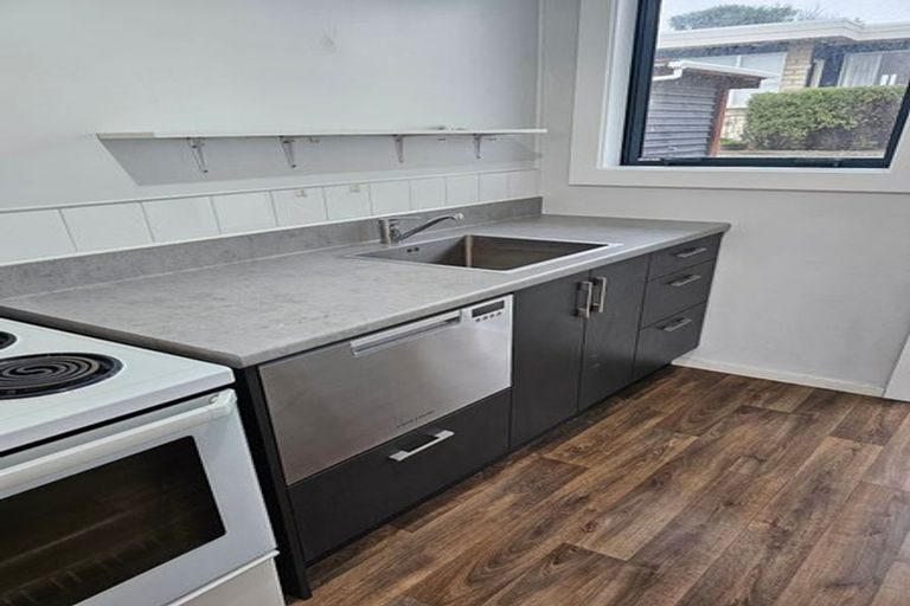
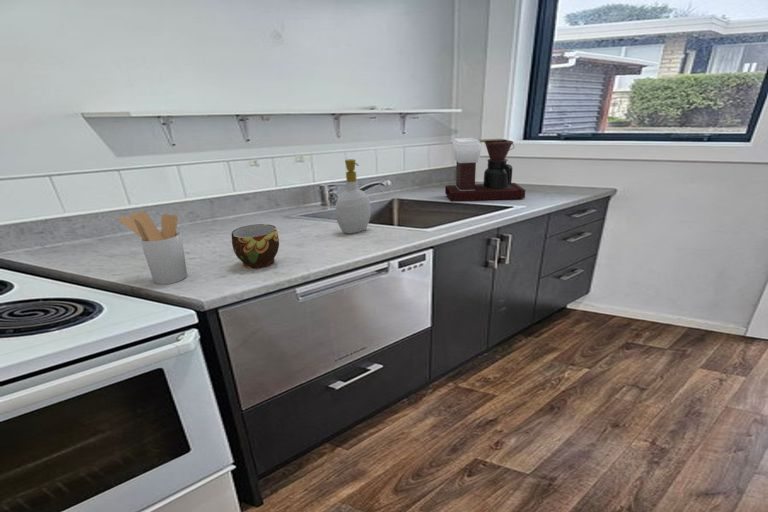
+ cup [230,223,280,270]
+ coffee maker [444,137,526,202]
+ utensil holder [118,210,188,285]
+ soap bottle [335,158,372,235]
